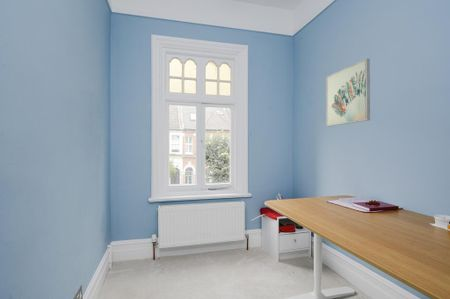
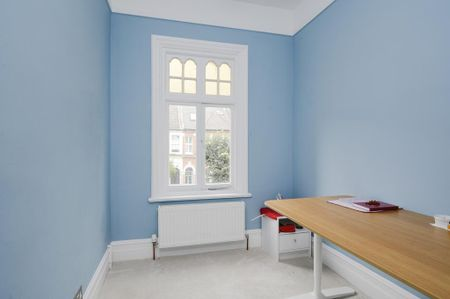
- wall art [325,58,371,127]
